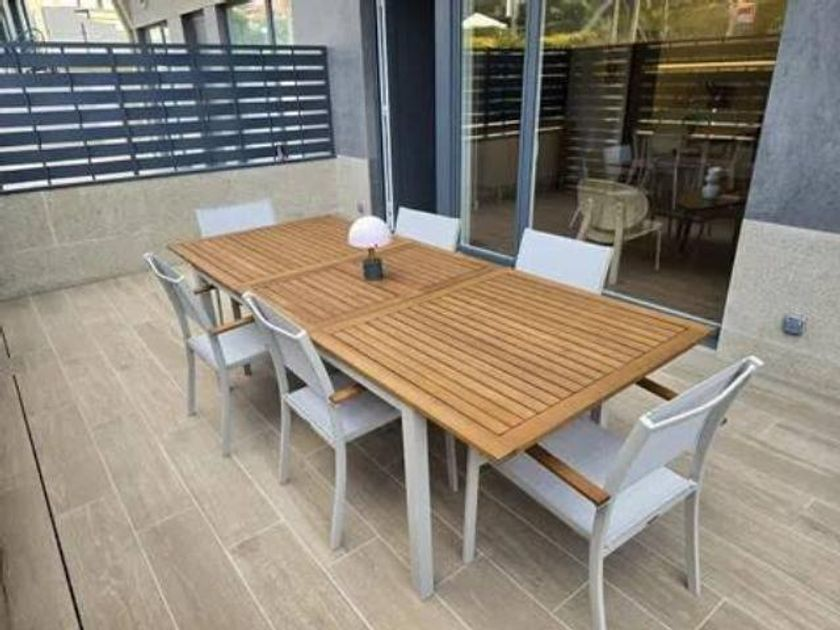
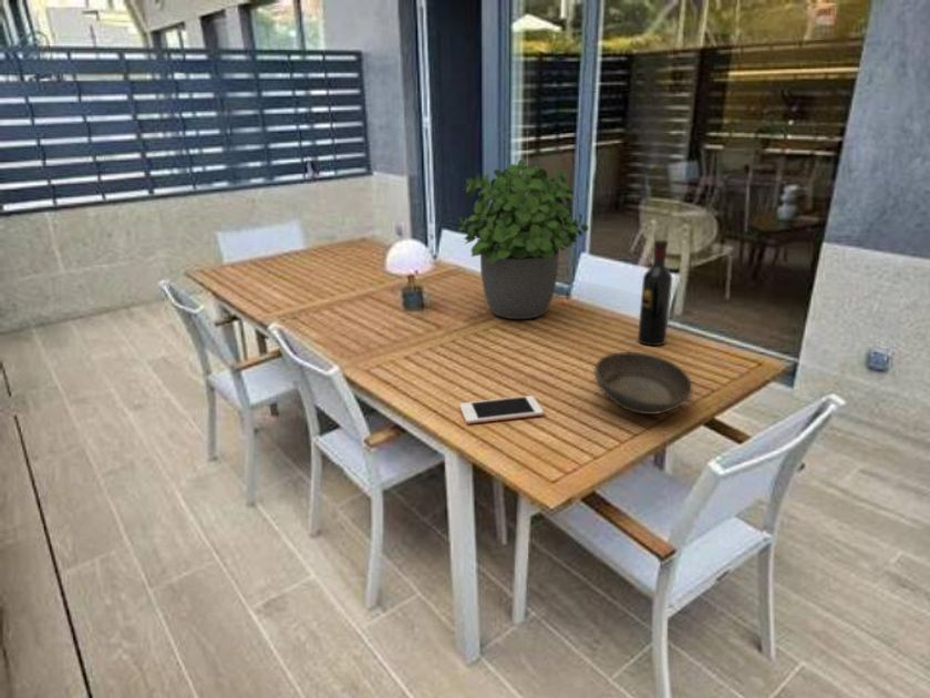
+ wine bottle [637,237,673,347]
+ potted plant [456,157,589,320]
+ bowl [592,351,693,415]
+ cell phone [458,394,545,425]
